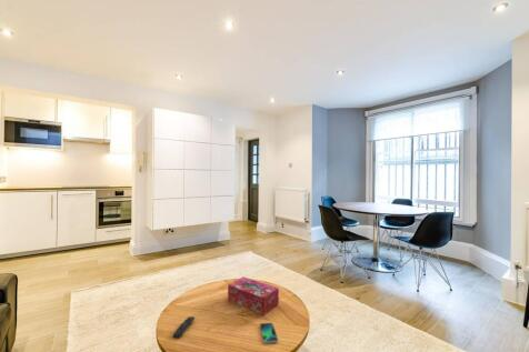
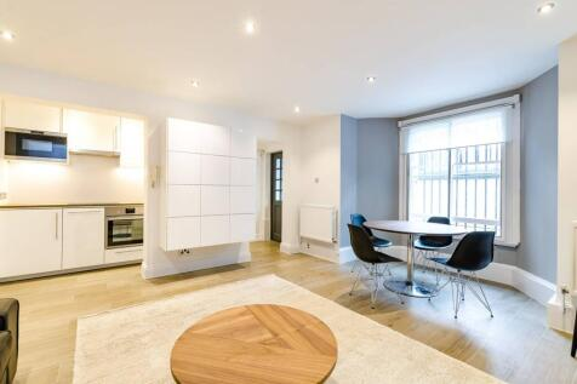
- remote control [172,315,196,339]
- tissue box [227,276,280,316]
- smartphone [259,322,279,344]
